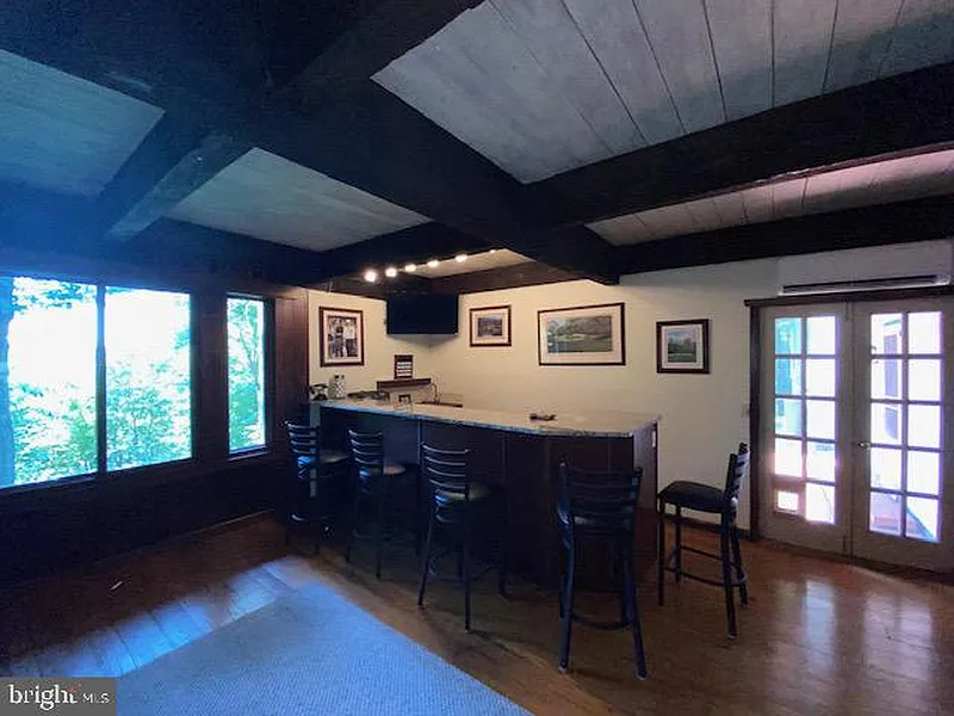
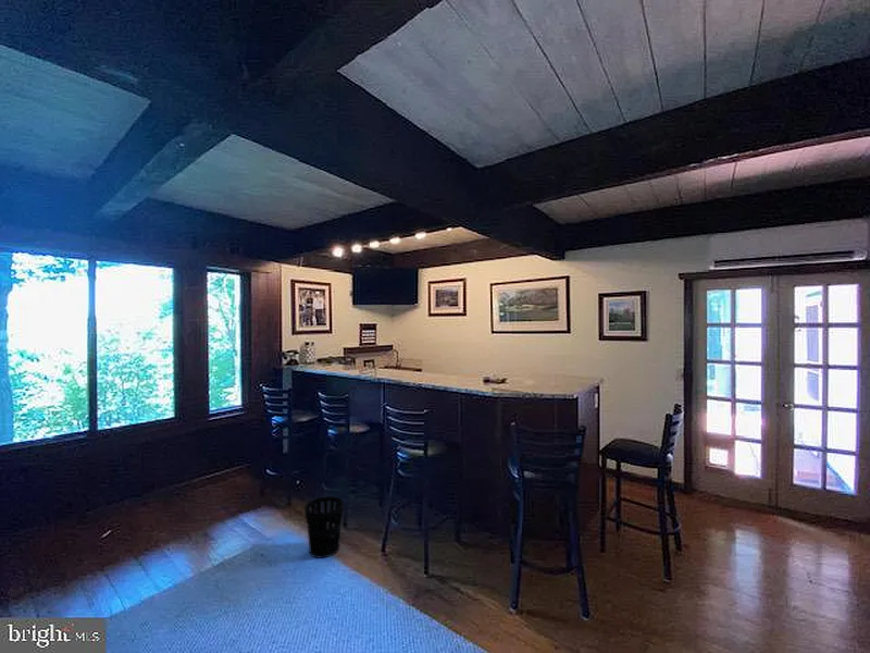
+ wastebasket [303,495,345,559]
